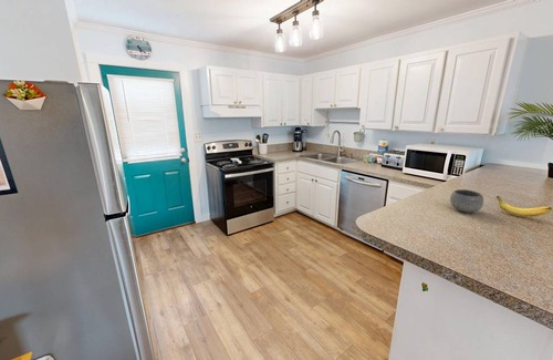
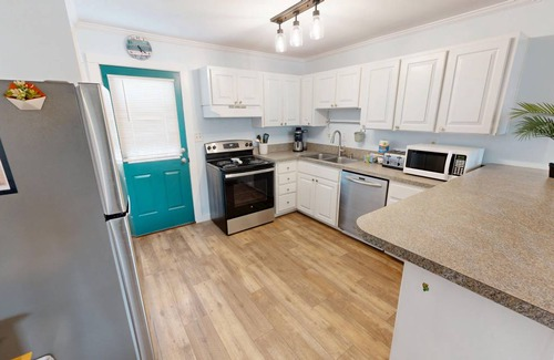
- banana [495,195,553,218]
- bowl [449,188,484,214]
